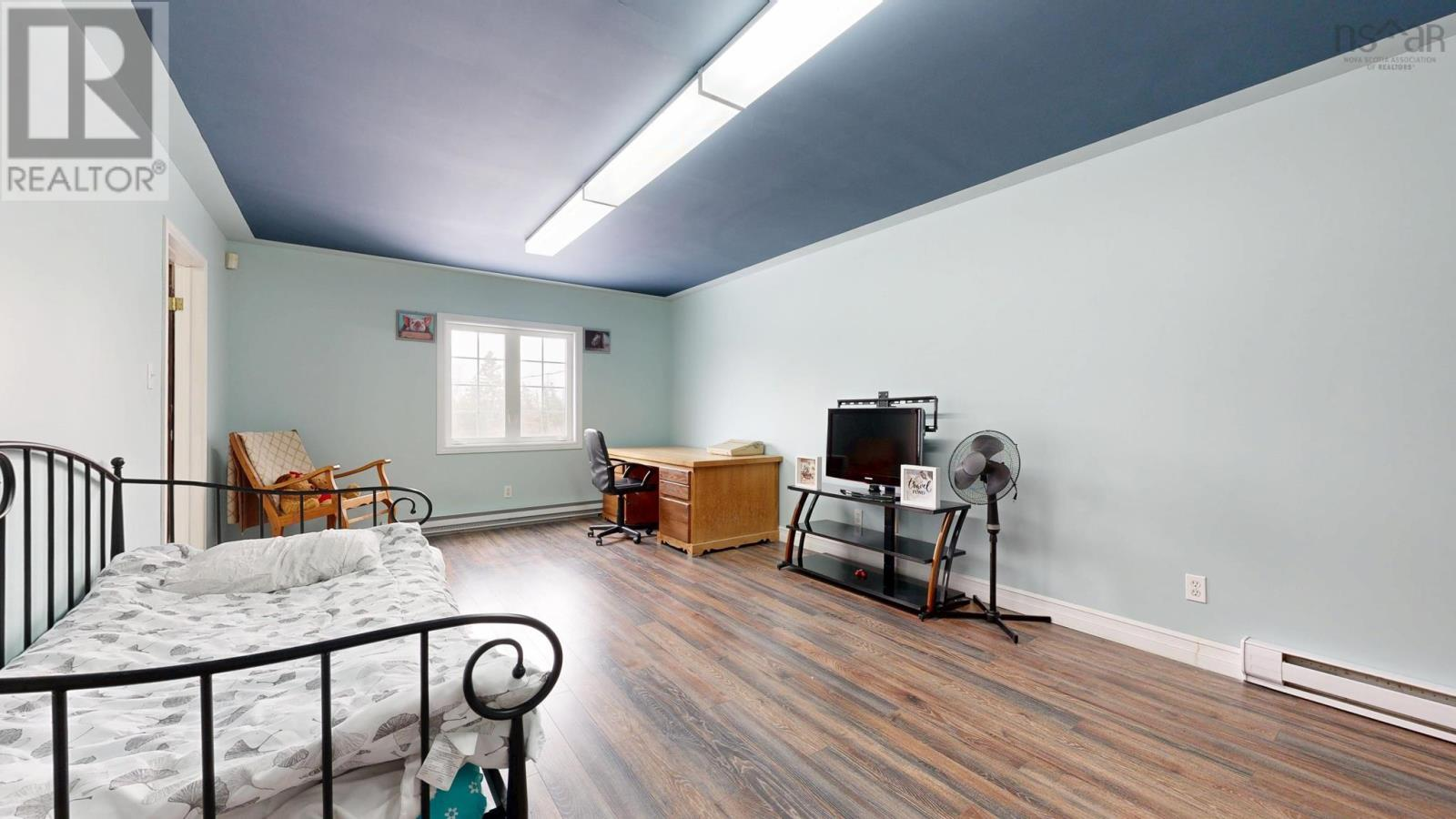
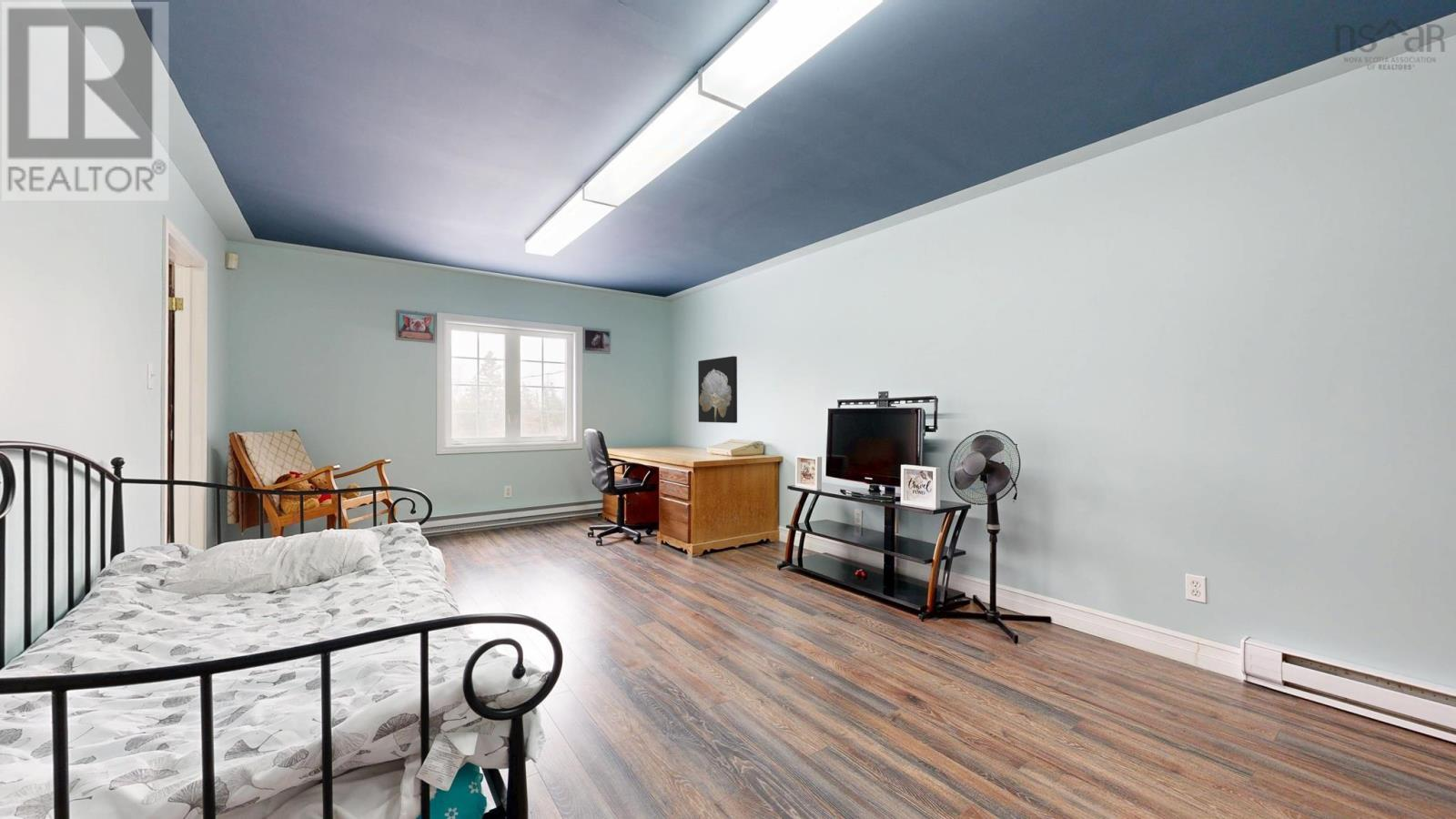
+ wall art [697,355,738,424]
